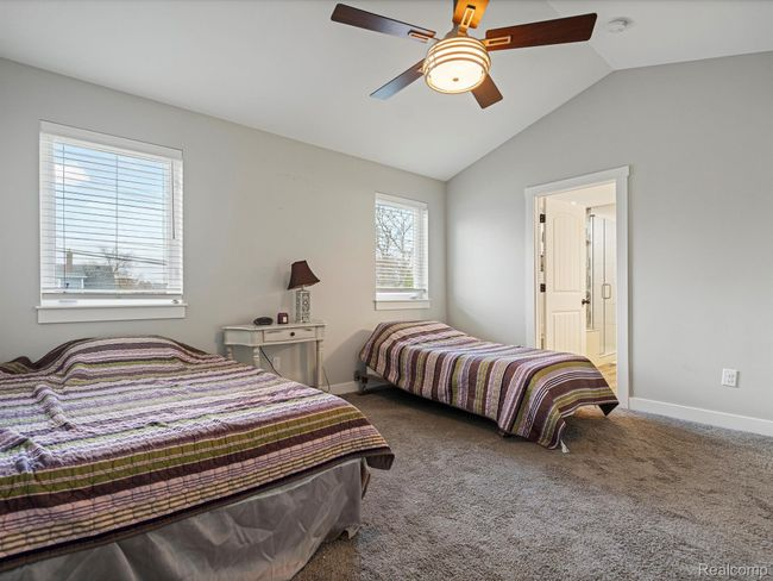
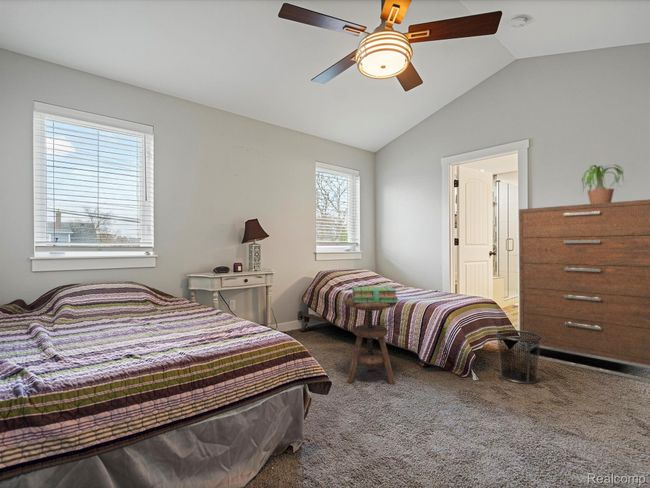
+ waste bin [495,329,541,385]
+ potted plant [580,163,631,204]
+ stack of books [350,286,399,303]
+ side table [343,297,397,385]
+ dresser [518,198,650,383]
